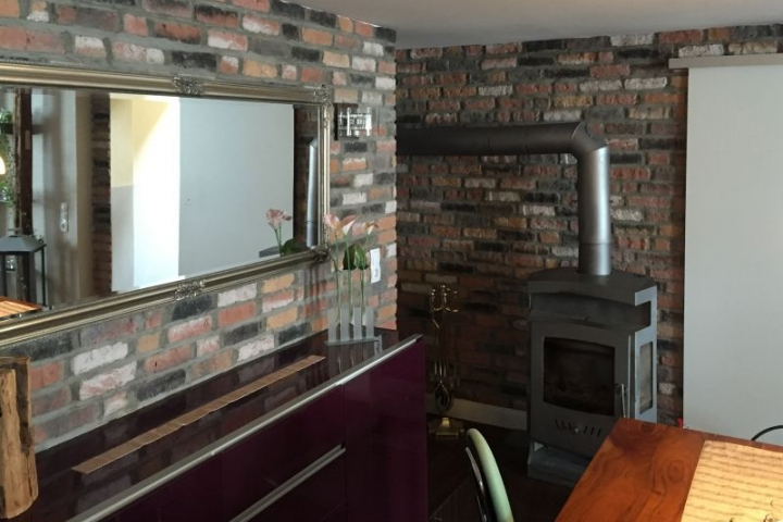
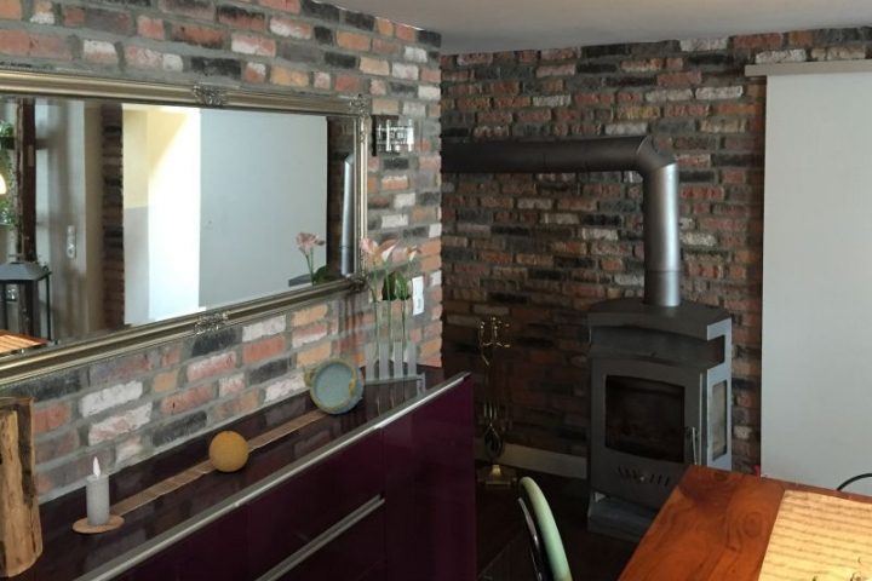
+ decorative bowl [302,357,365,415]
+ fruit [208,430,249,472]
+ candle [71,456,125,534]
